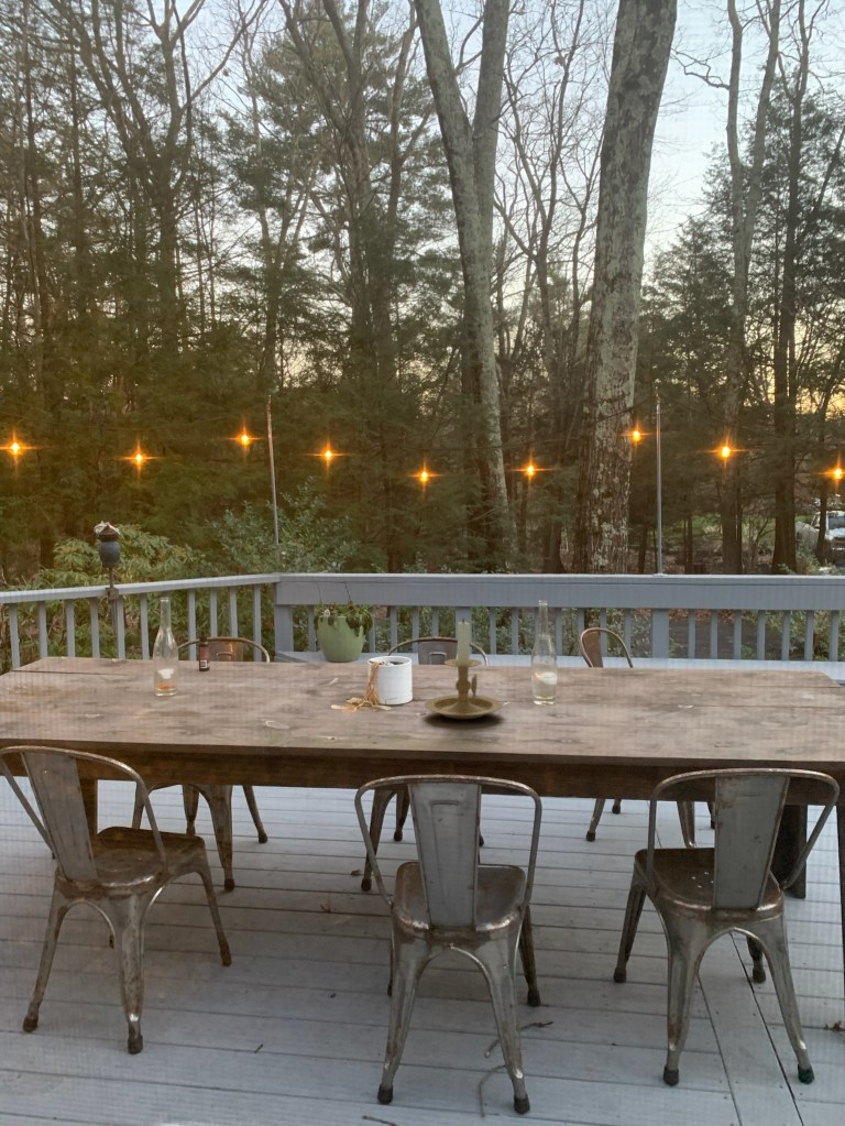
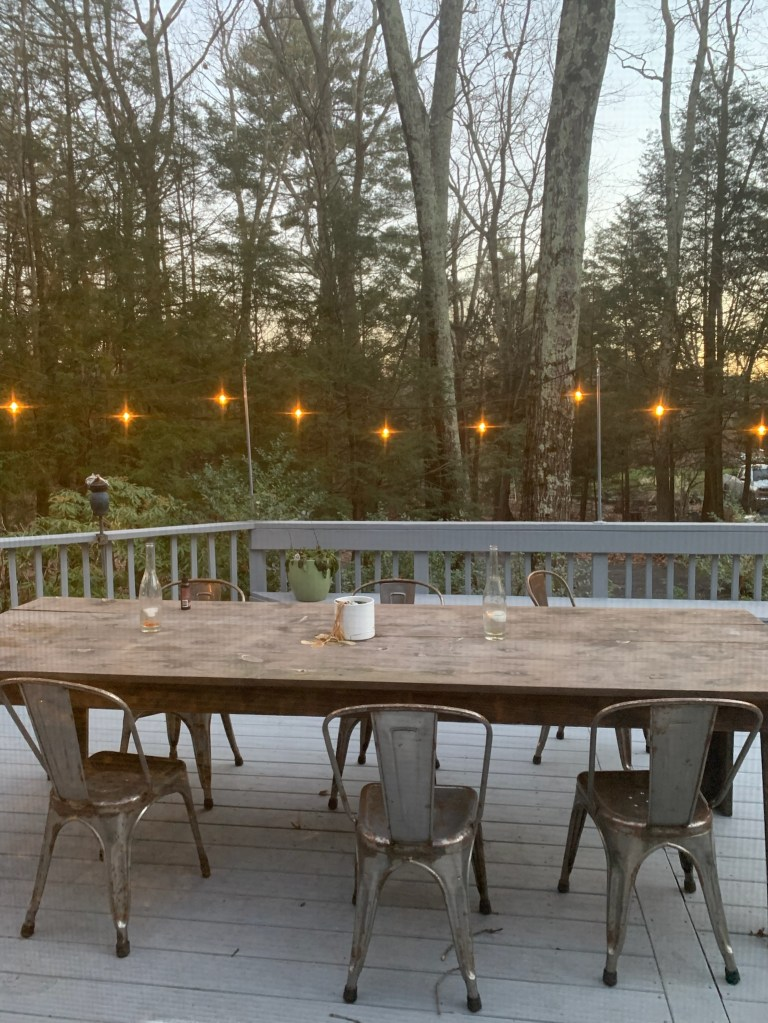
- candle holder [424,617,503,720]
